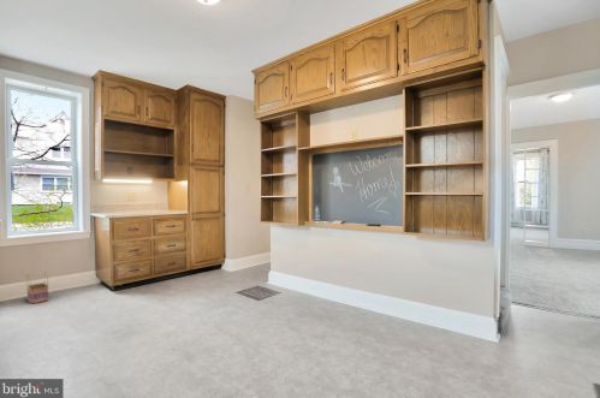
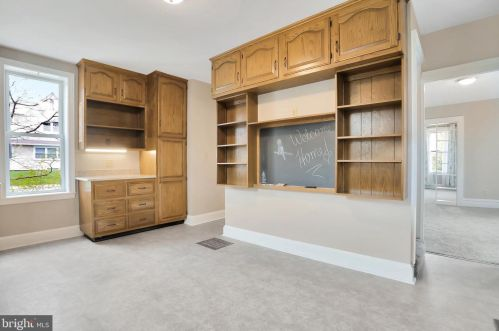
- basket [25,271,51,304]
